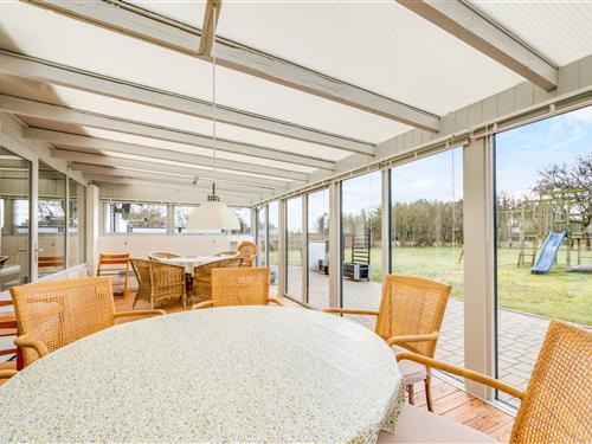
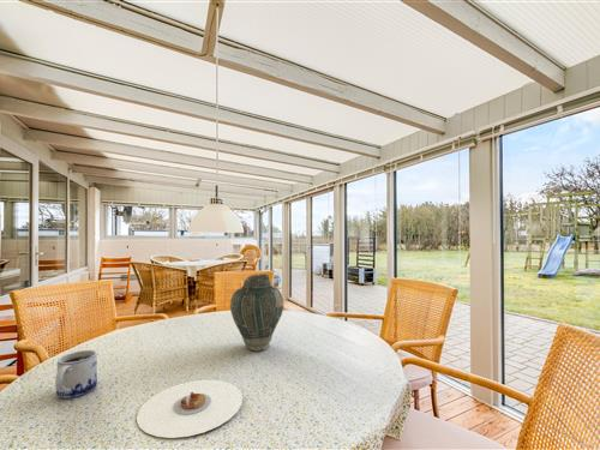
+ plate [136,379,244,439]
+ mug [54,349,98,400]
+ vase [229,272,284,353]
